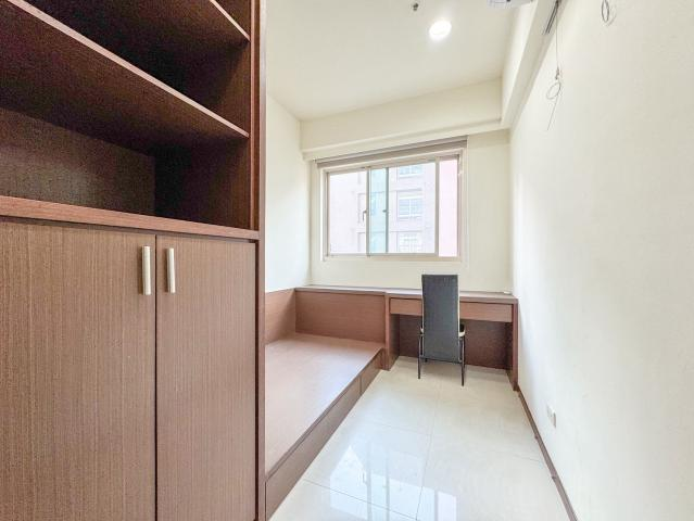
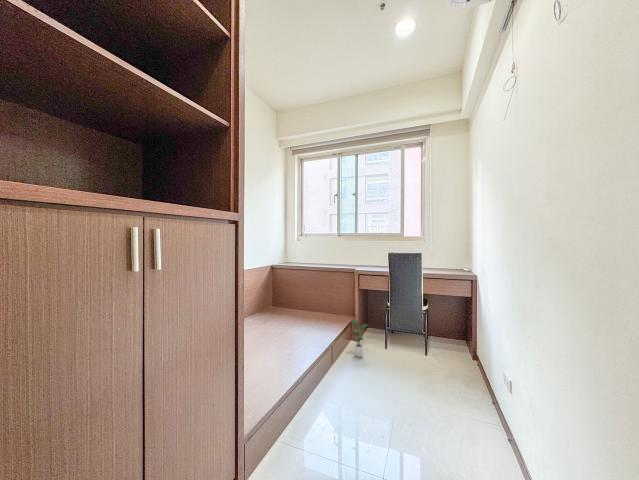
+ potted plant [351,318,369,358]
